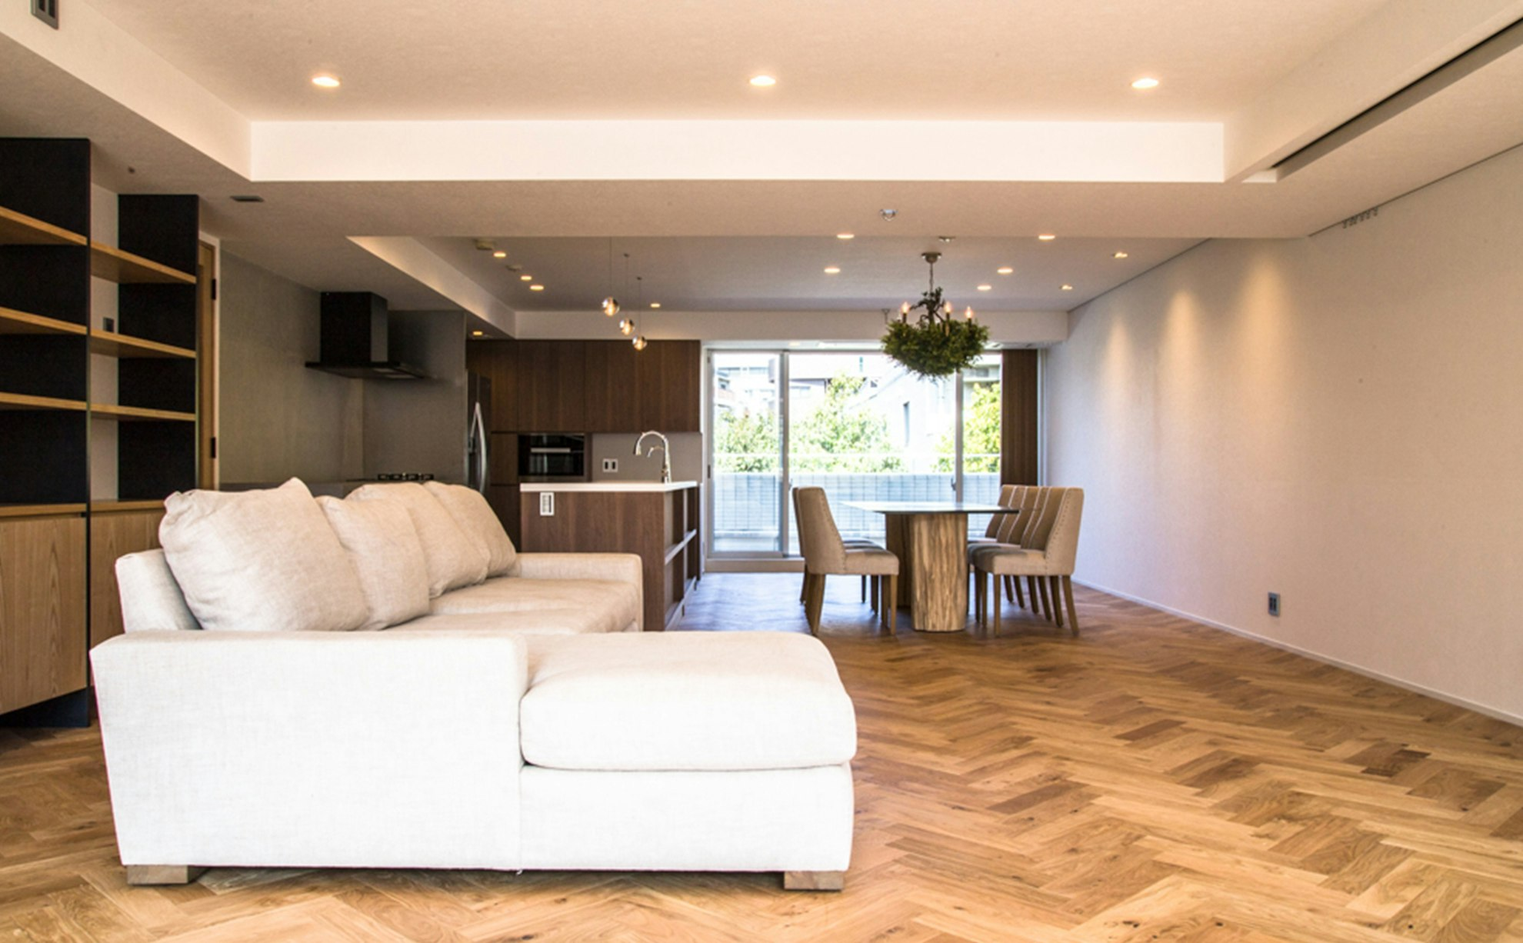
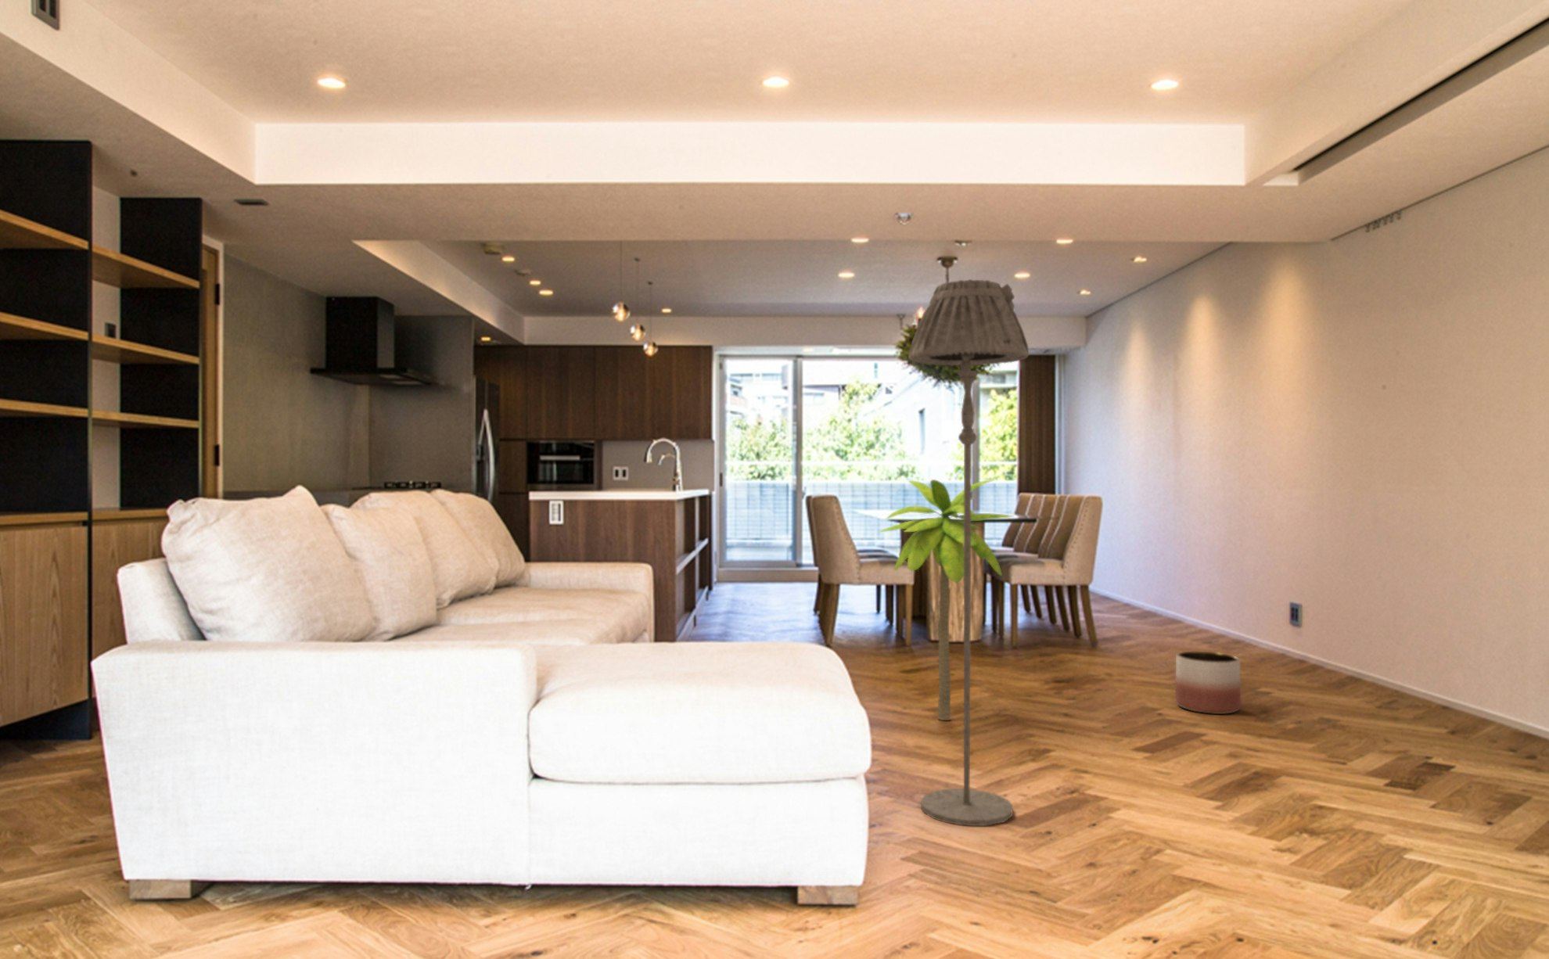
+ floor lamp [907,279,1030,826]
+ planter [1174,650,1241,715]
+ palm tree [877,479,1013,721]
